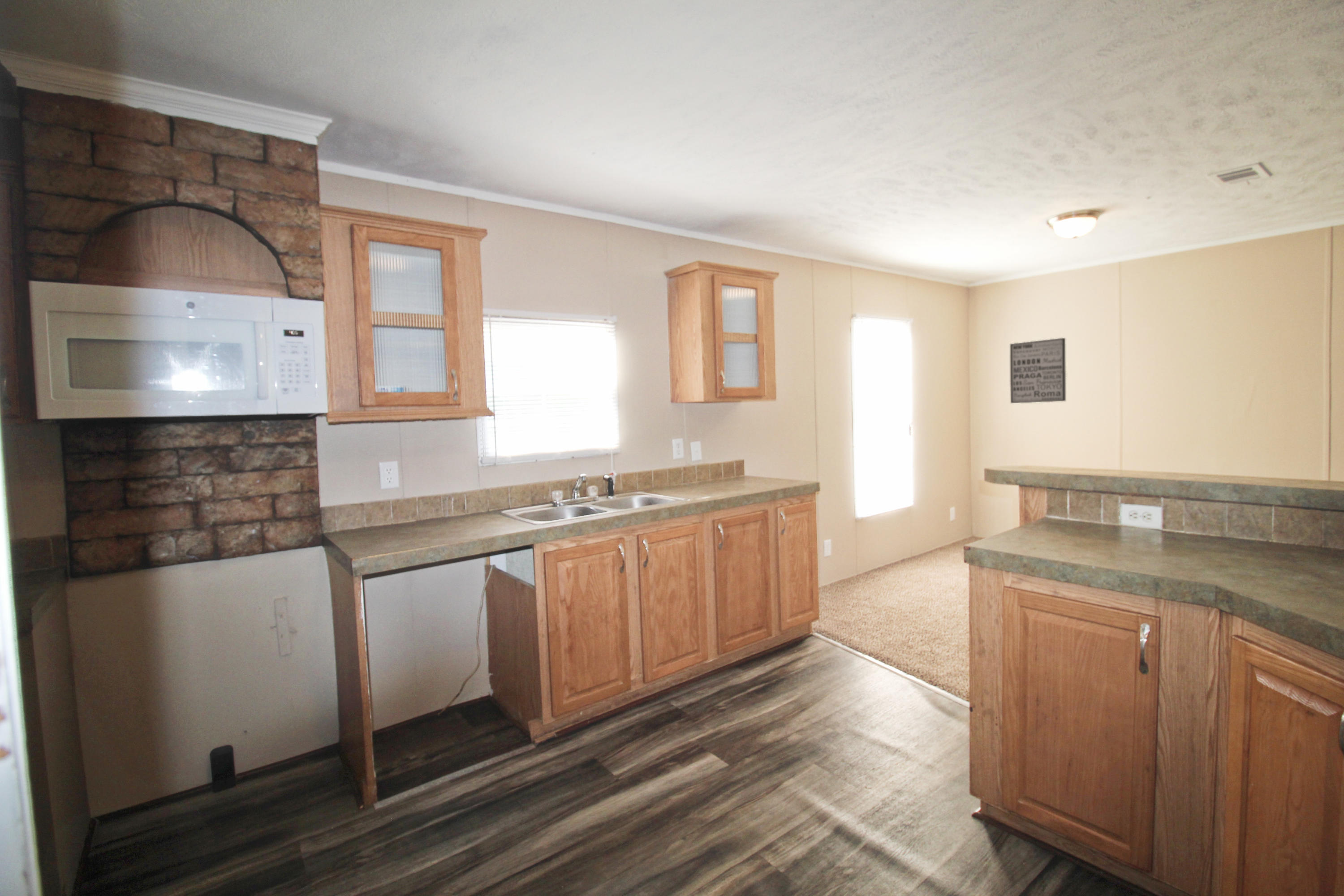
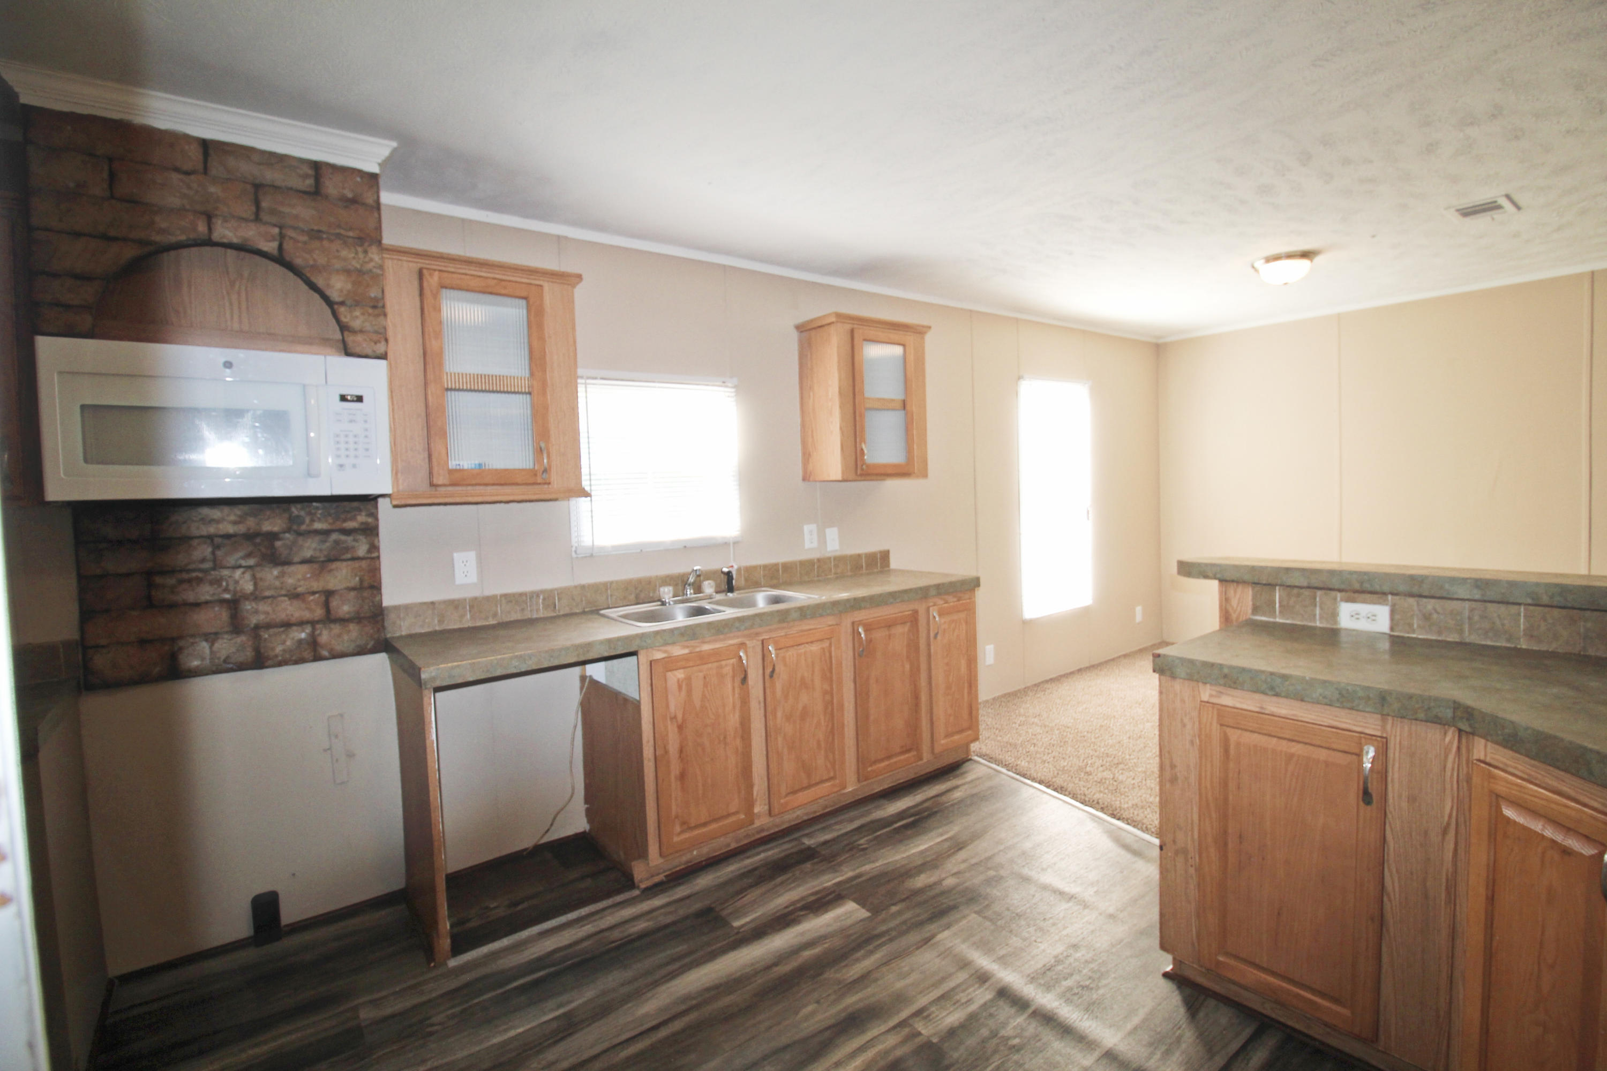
- wall art [1010,337,1066,404]
